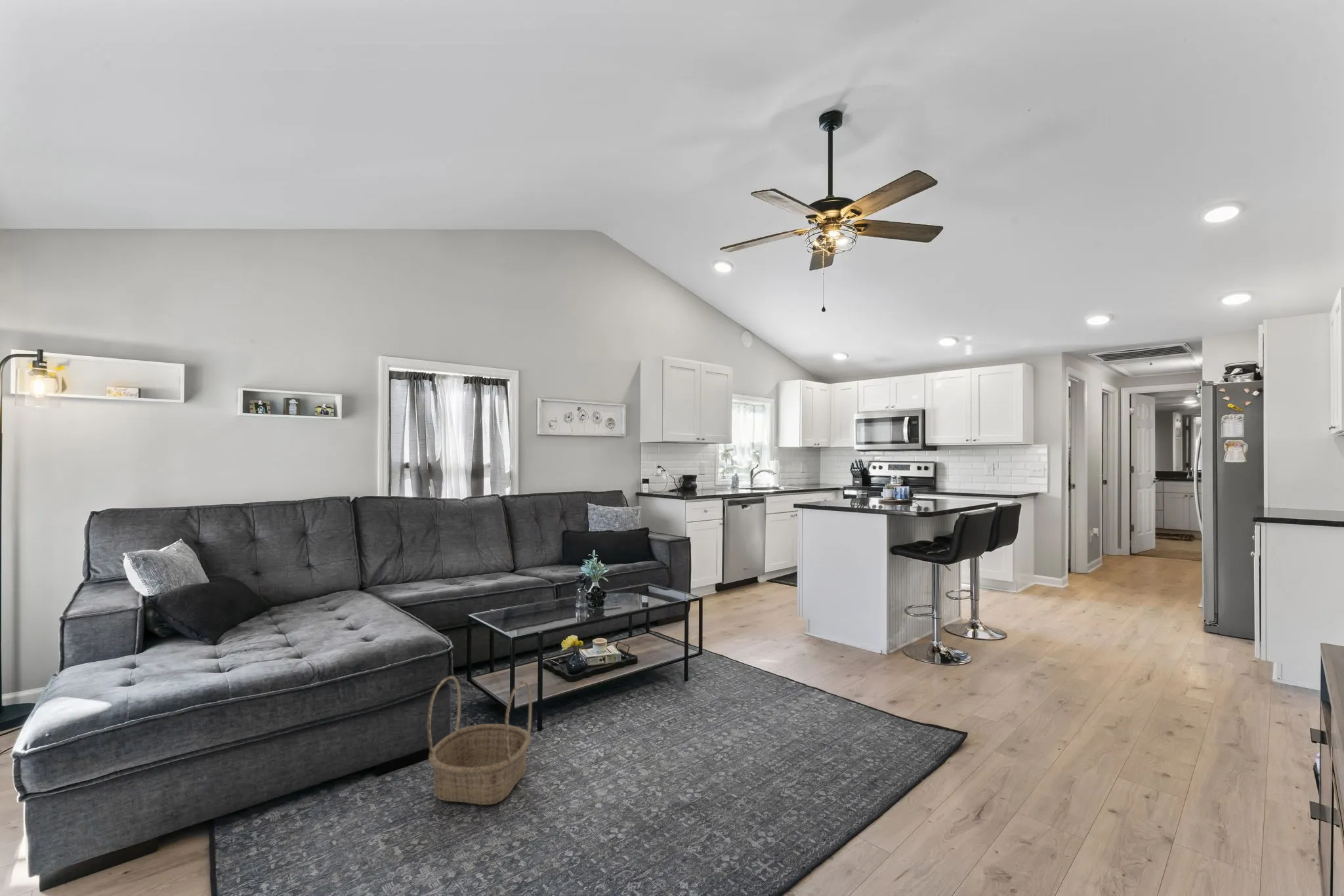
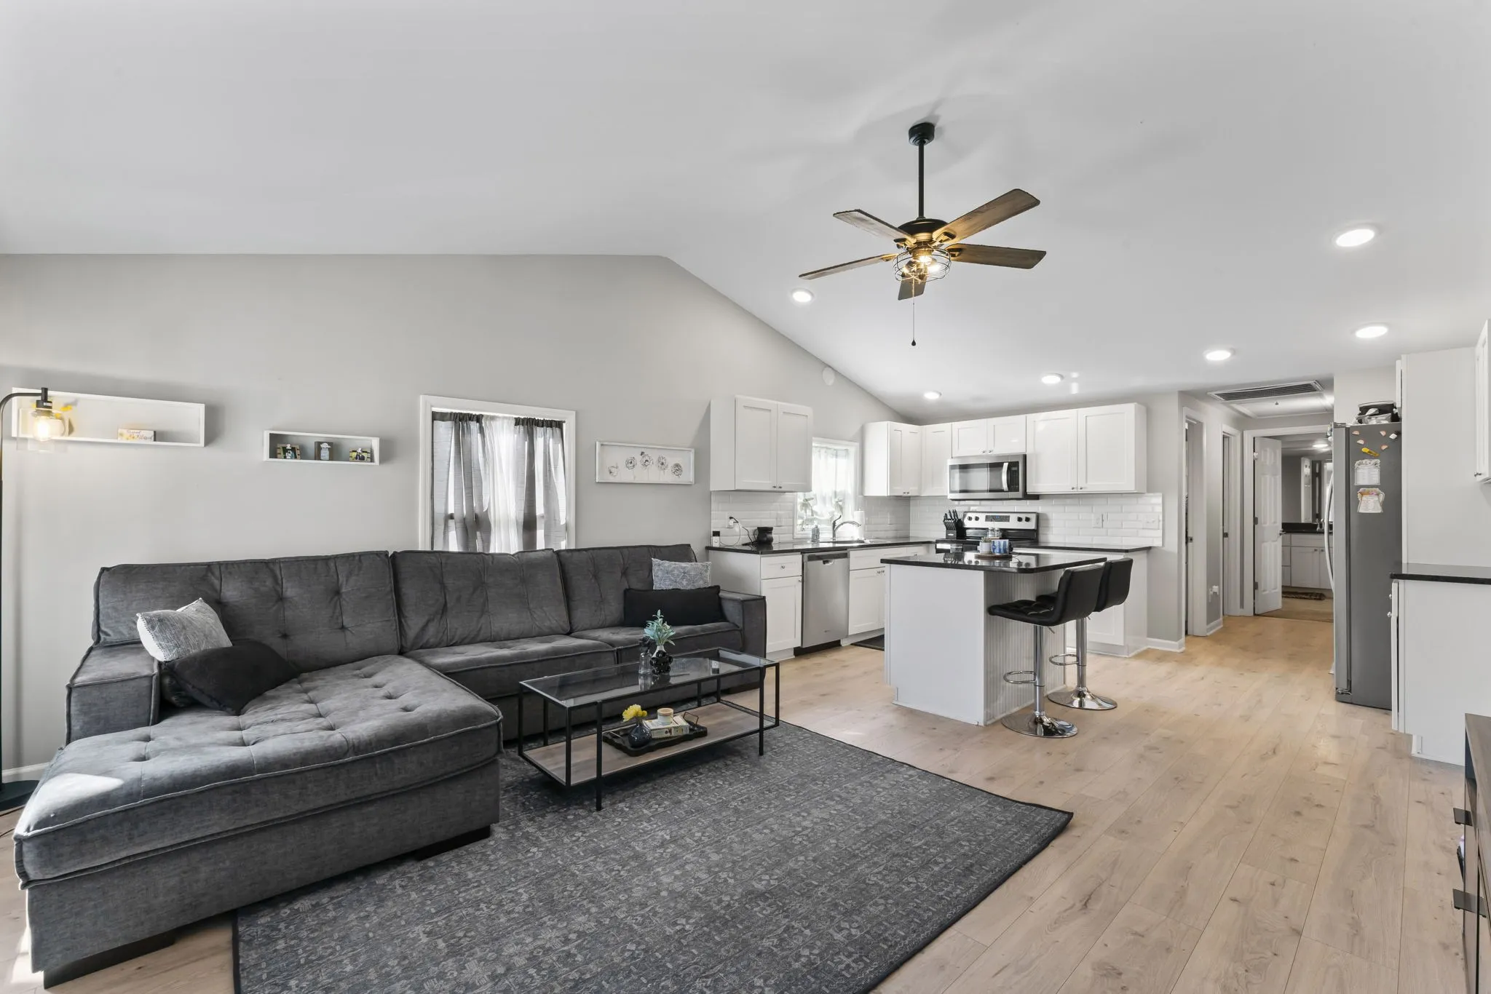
- basket [427,676,532,805]
